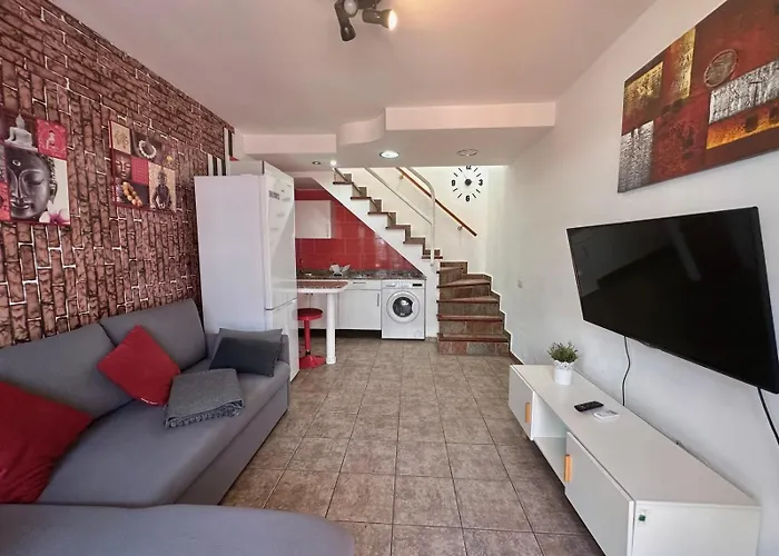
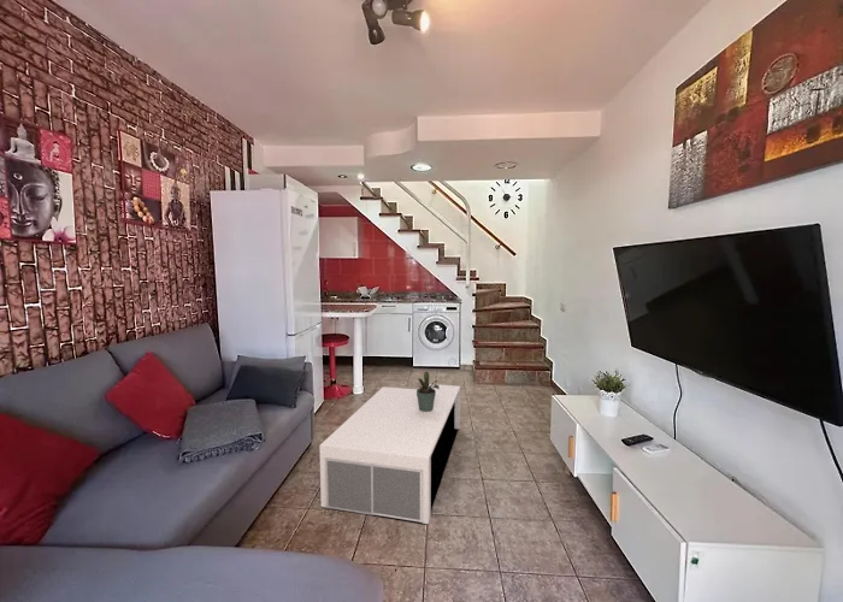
+ coffee table [319,383,461,526]
+ potted plant [417,371,440,412]
